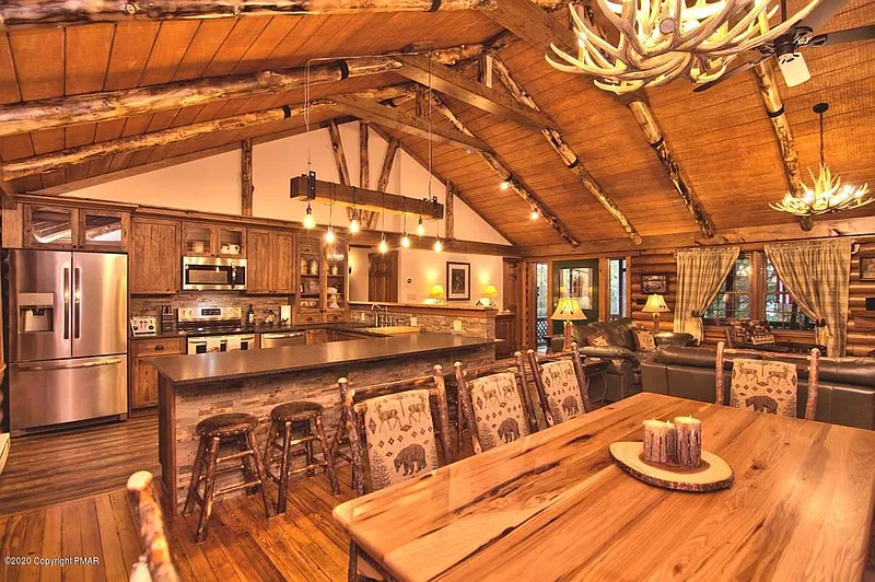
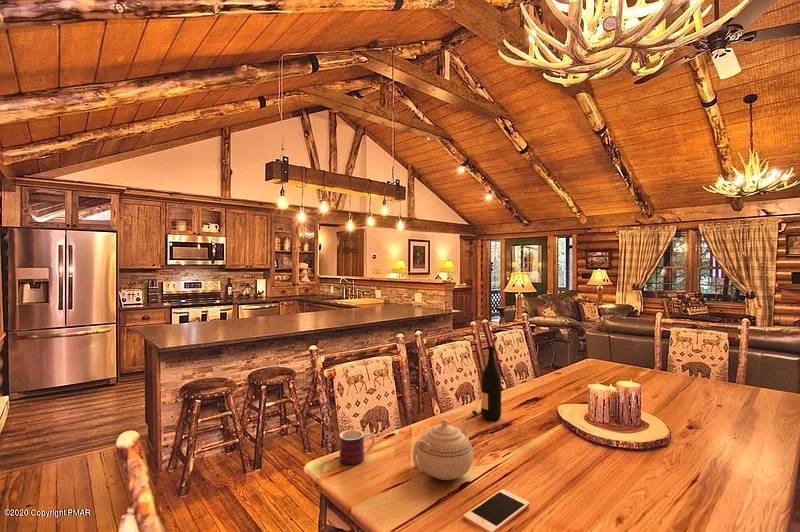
+ wine bottle [471,345,502,421]
+ mug [339,429,376,466]
+ cell phone [463,488,531,532]
+ teapot [412,418,474,481]
